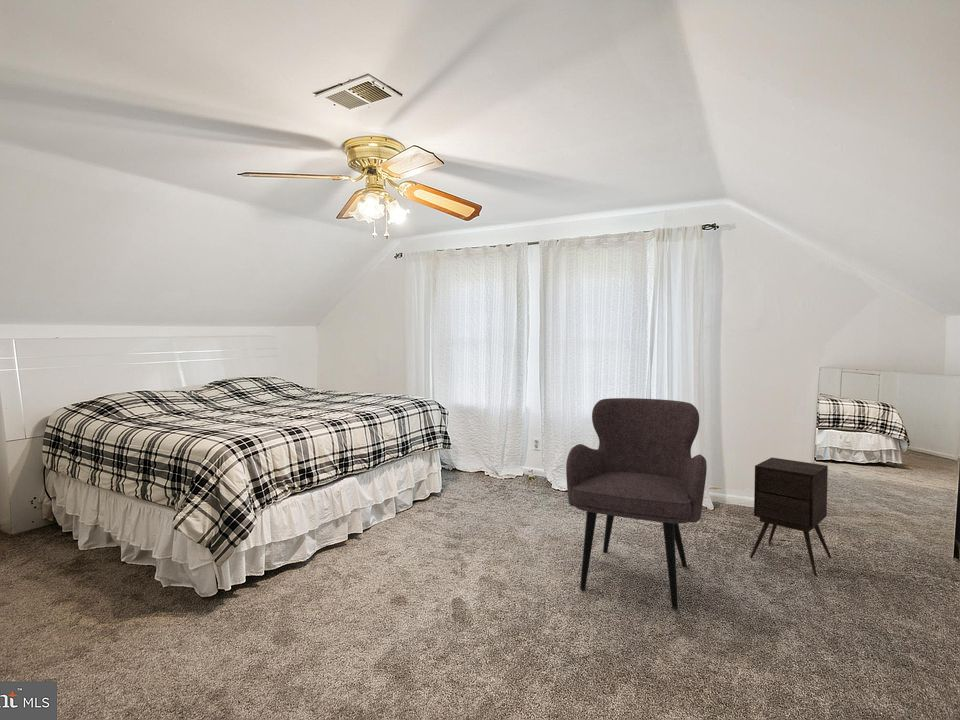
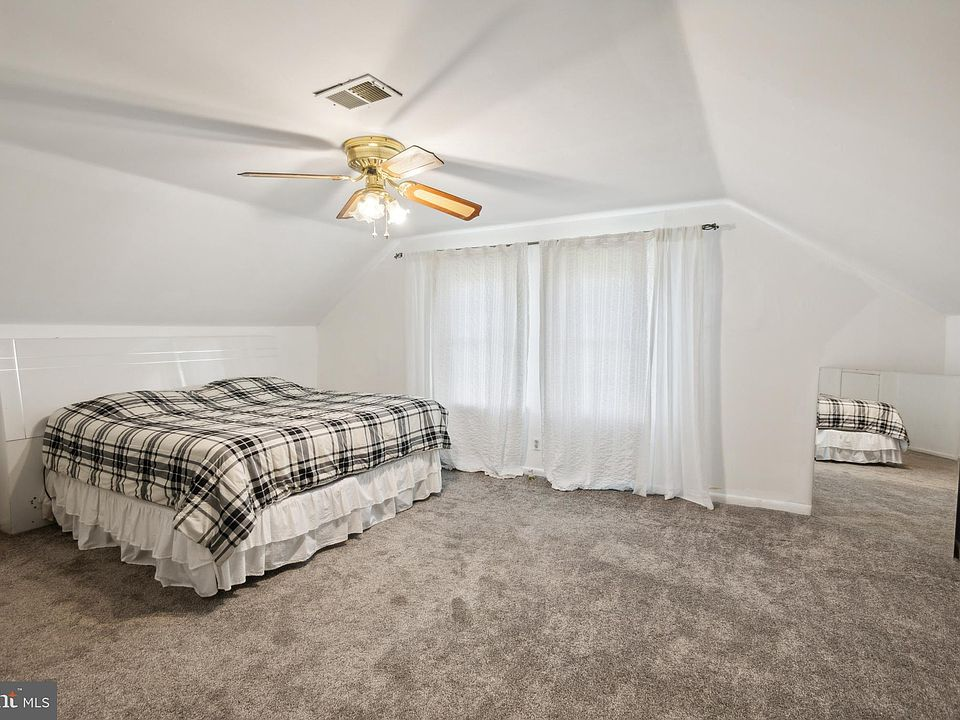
- armchair [565,397,708,610]
- side table [749,457,832,577]
